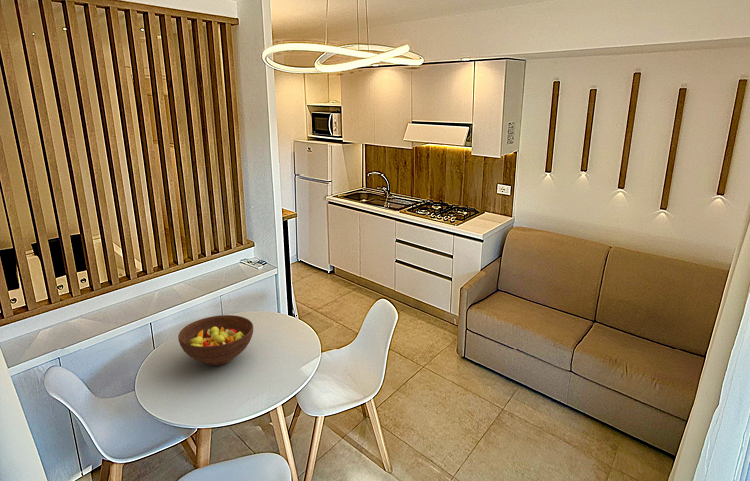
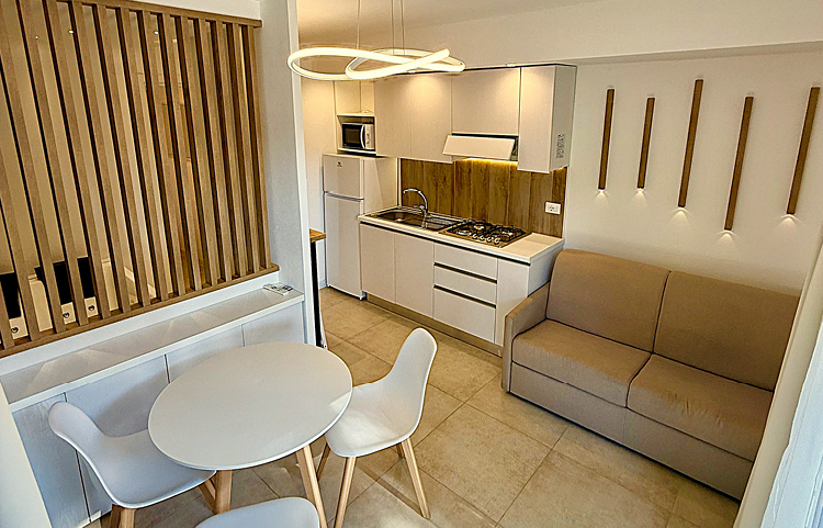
- fruit bowl [177,314,254,367]
